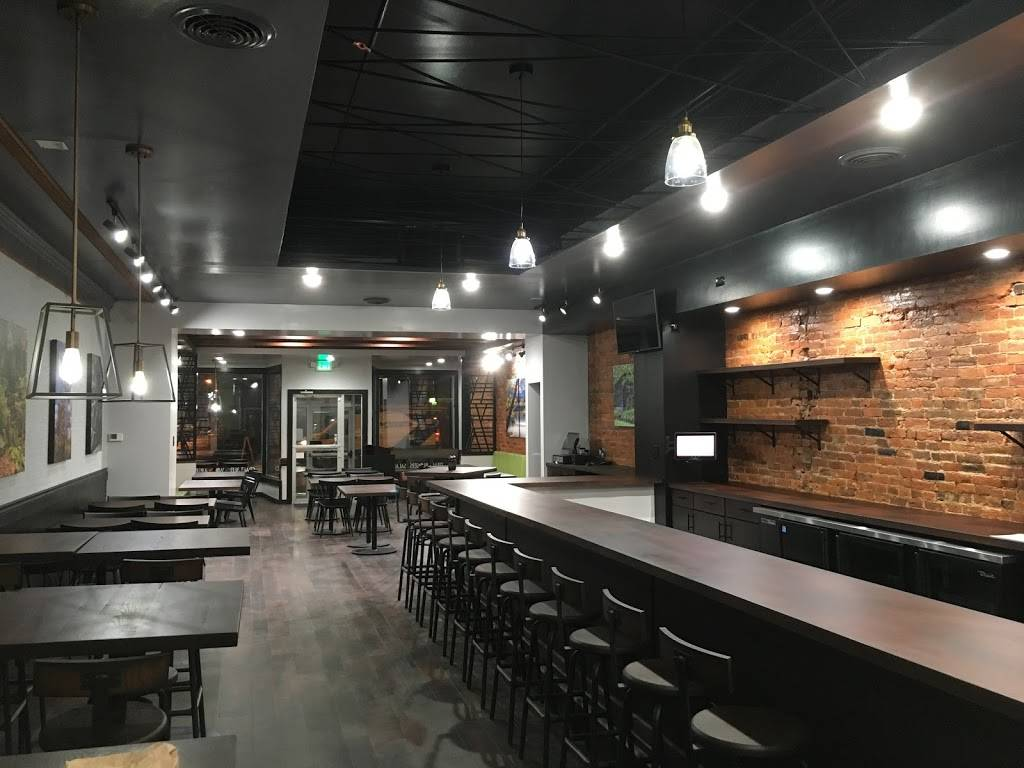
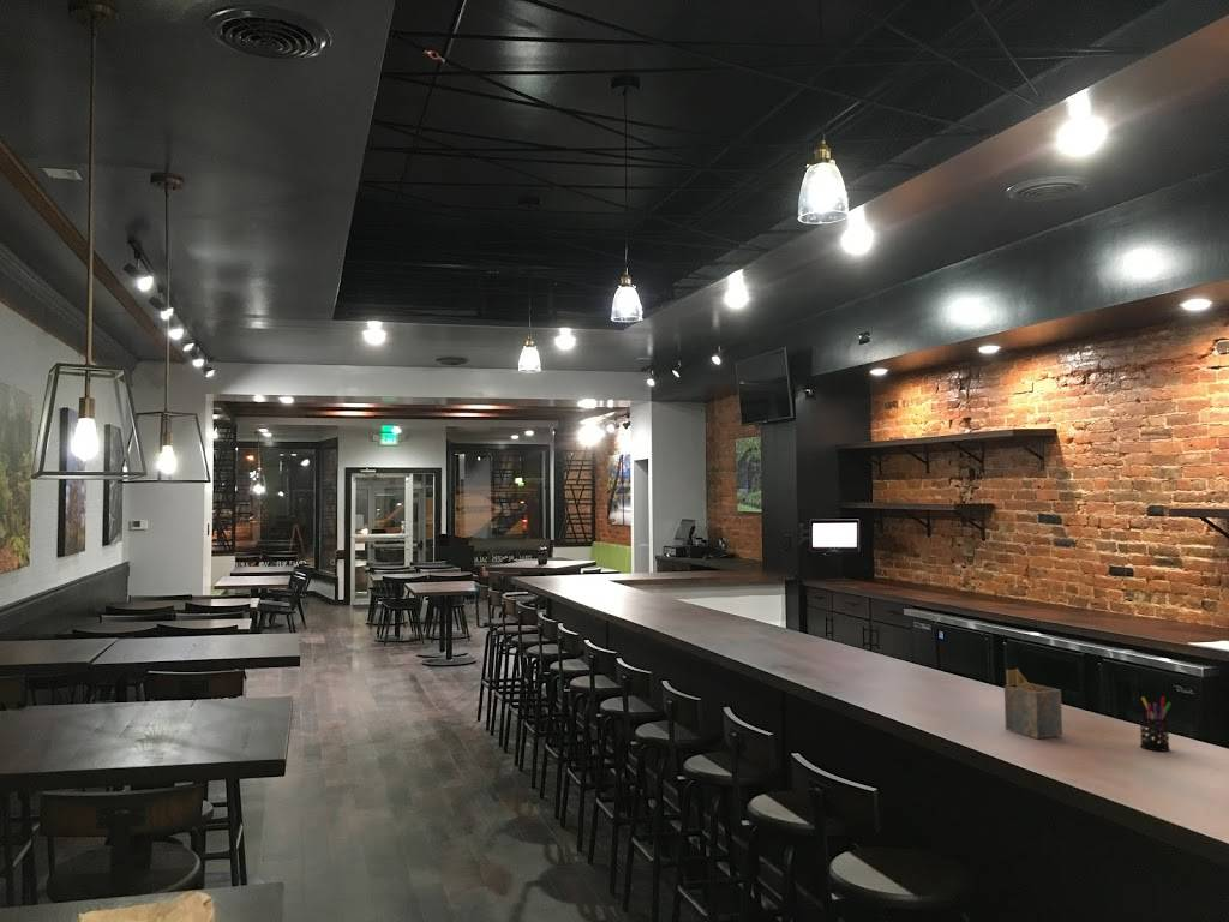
+ napkin holder [1003,667,1063,740]
+ pen holder [1138,695,1173,752]
